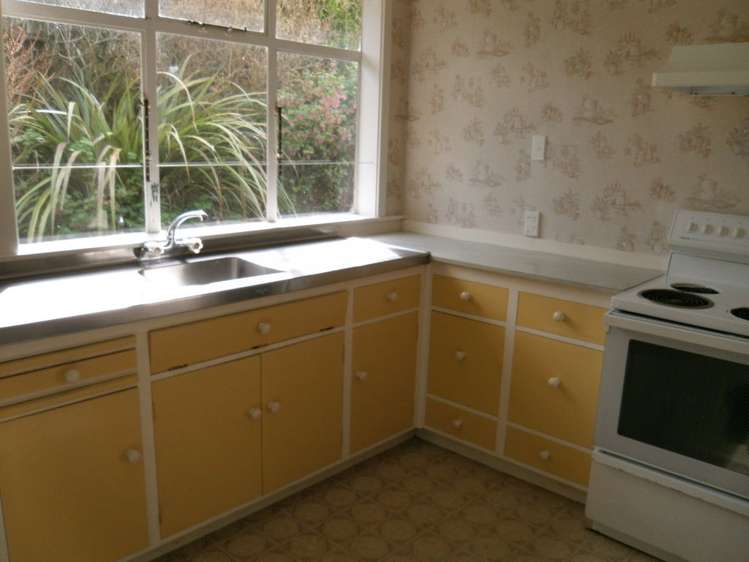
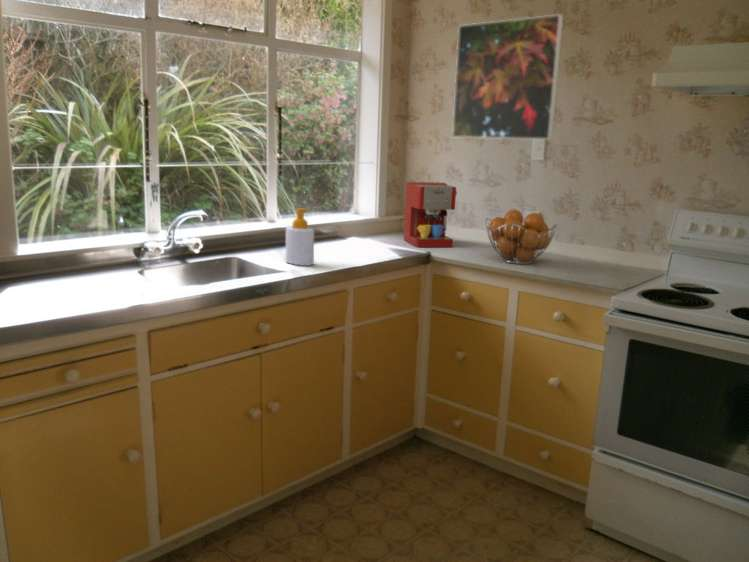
+ fruit basket [485,209,558,265]
+ coffee maker [403,181,458,248]
+ soap bottle [284,207,315,267]
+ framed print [451,13,565,141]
